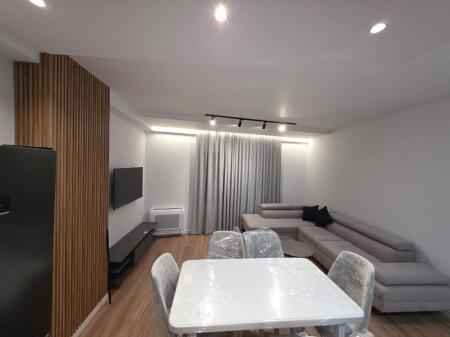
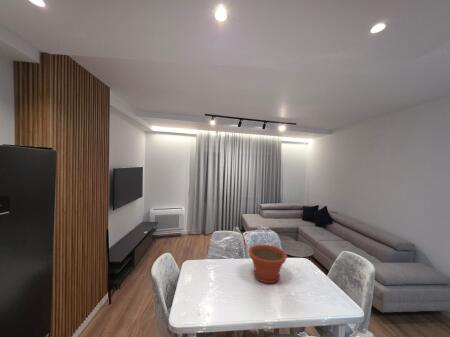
+ plant pot [248,244,288,284]
